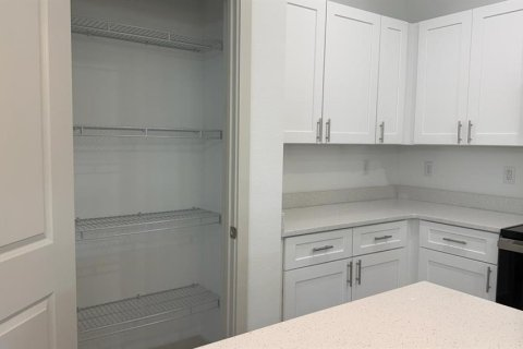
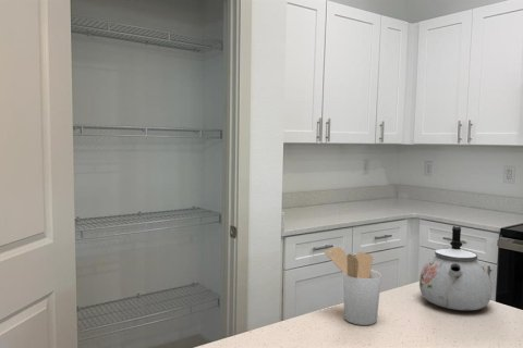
+ utensil holder [324,246,382,326]
+ kettle [418,225,492,311]
